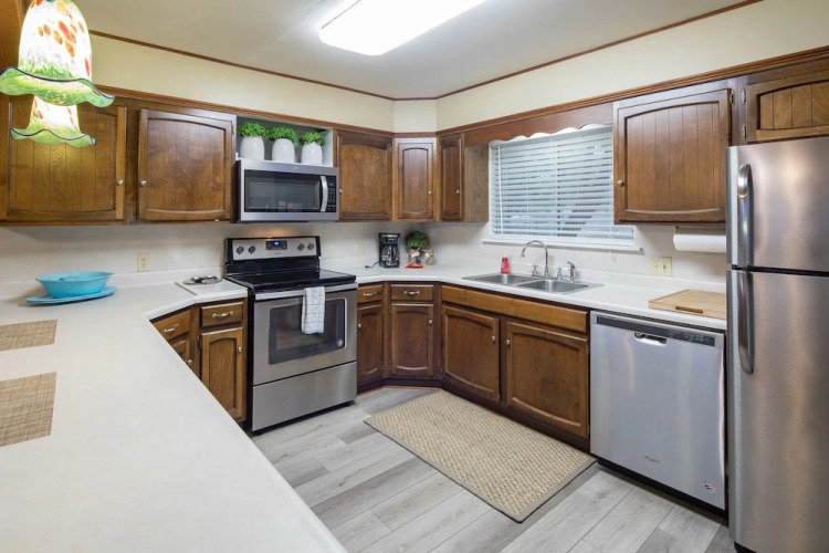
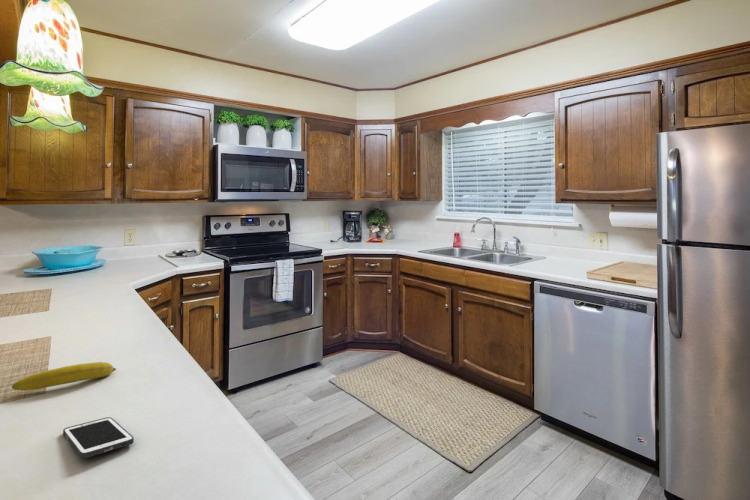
+ cell phone [62,416,135,459]
+ fruit [11,361,117,391]
